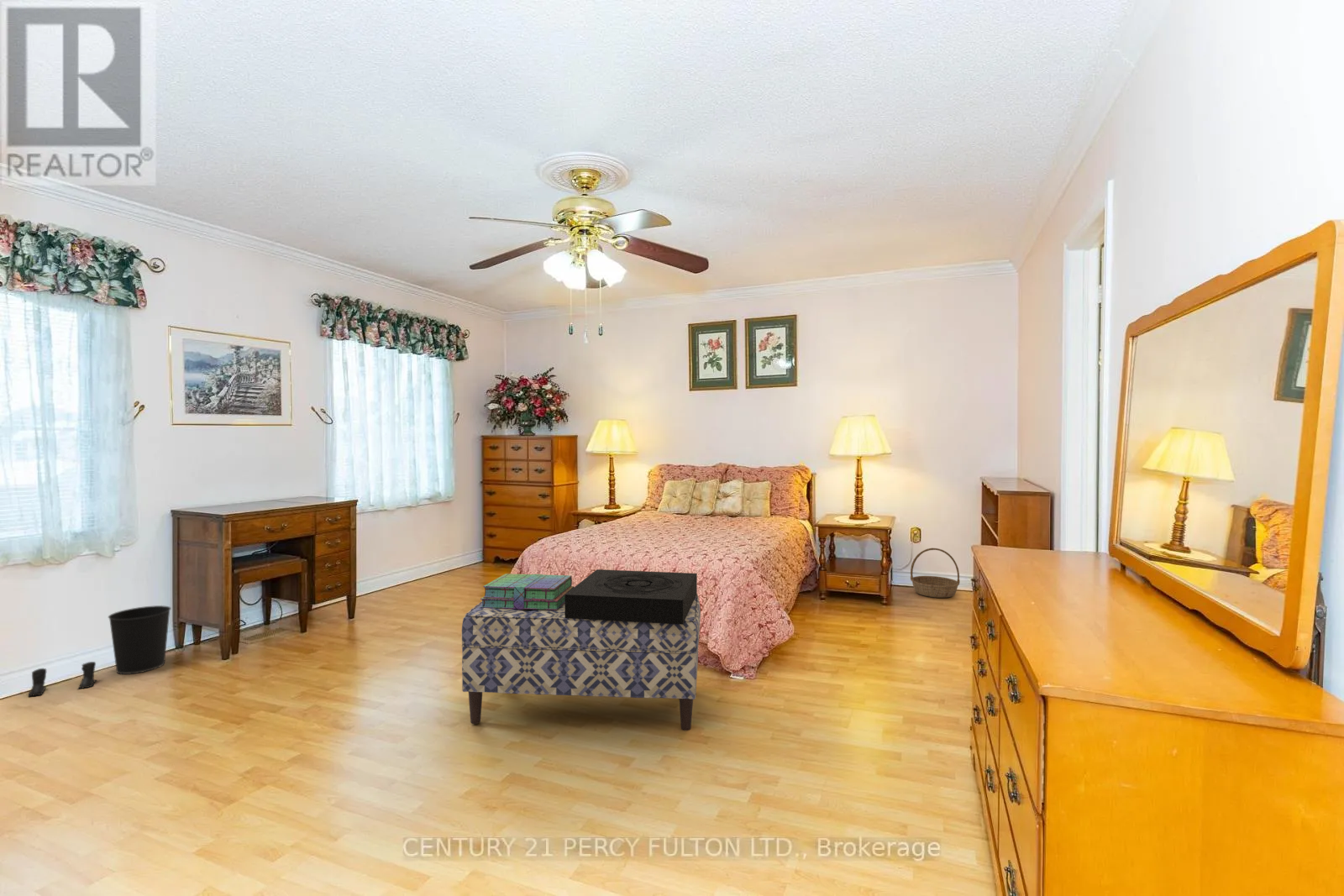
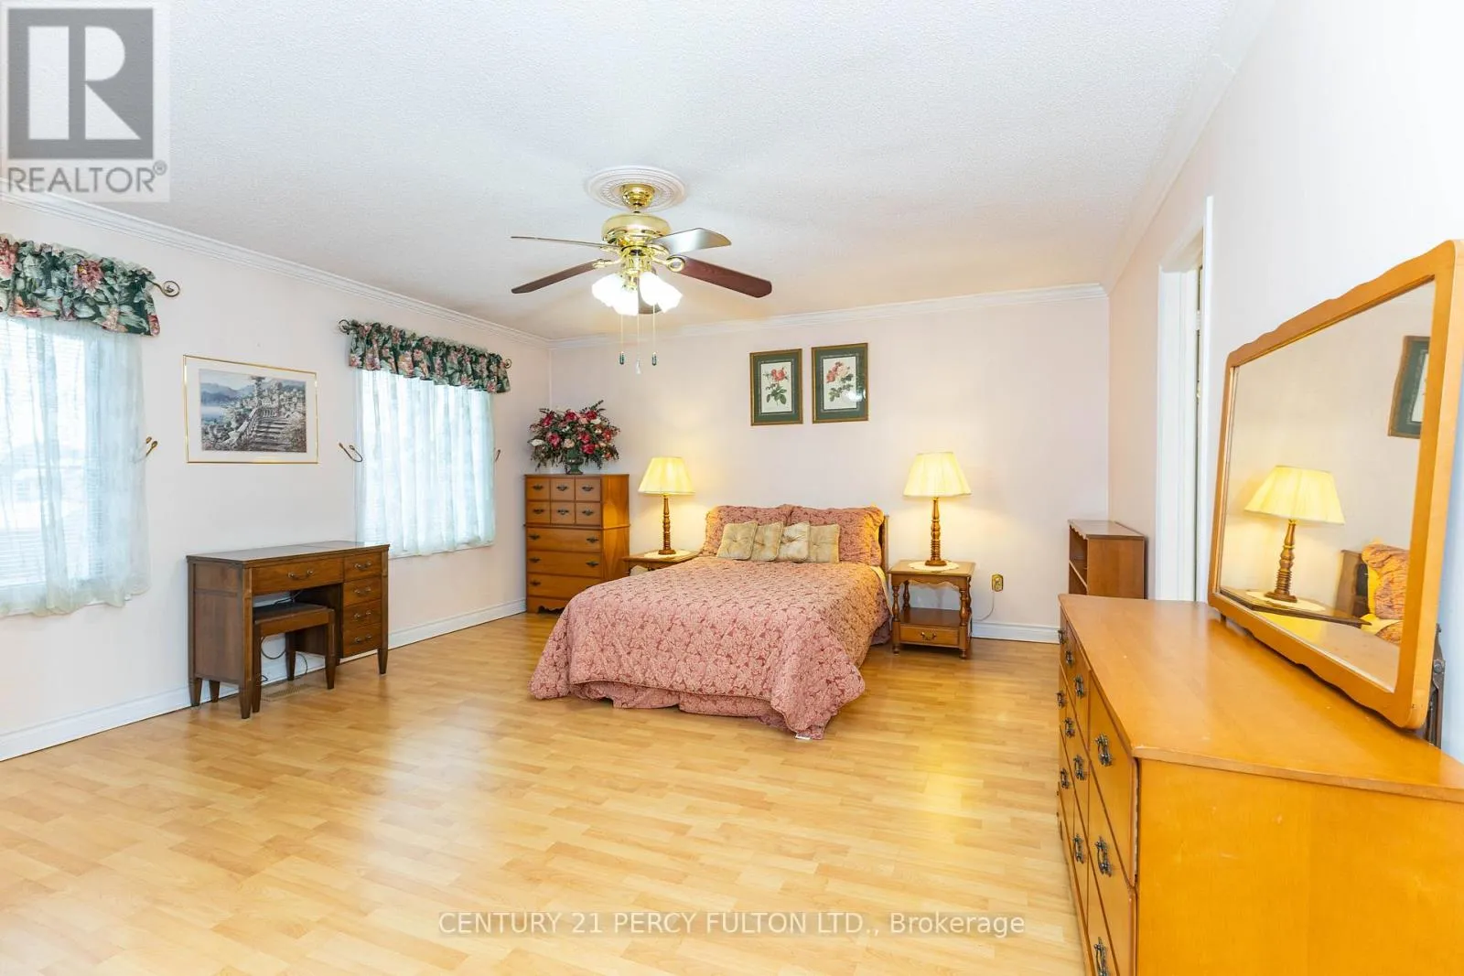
- stack of books [480,573,575,610]
- decorative box [564,569,698,625]
- basket [910,548,961,599]
- boots [28,661,97,698]
- wastebasket [108,605,172,675]
- bench [461,594,701,731]
